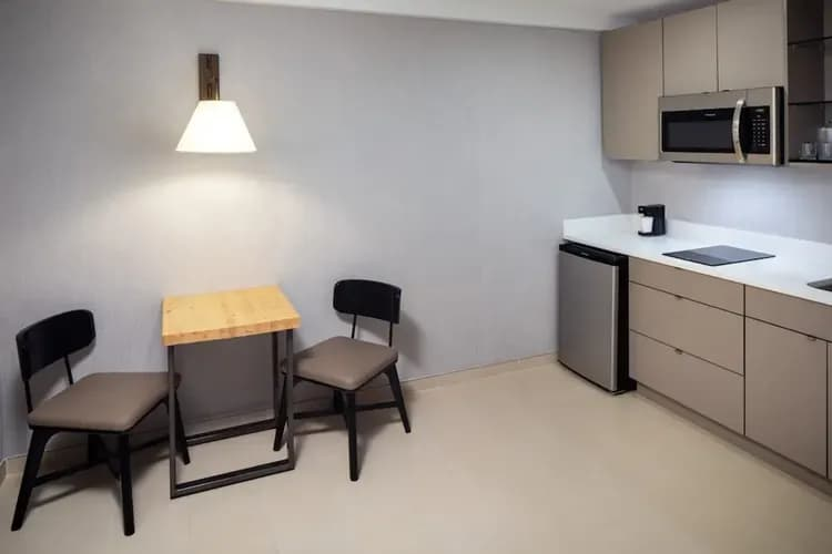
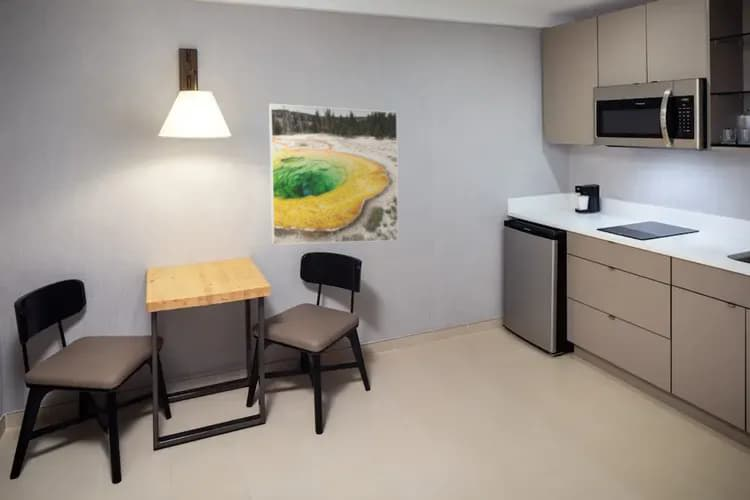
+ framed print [268,103,399,246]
